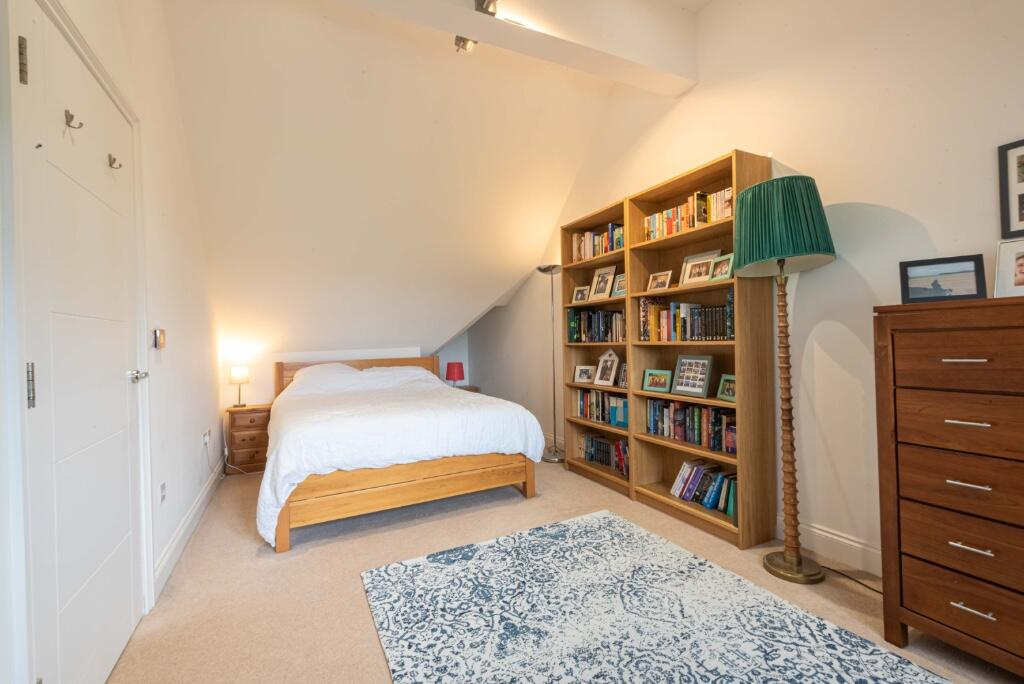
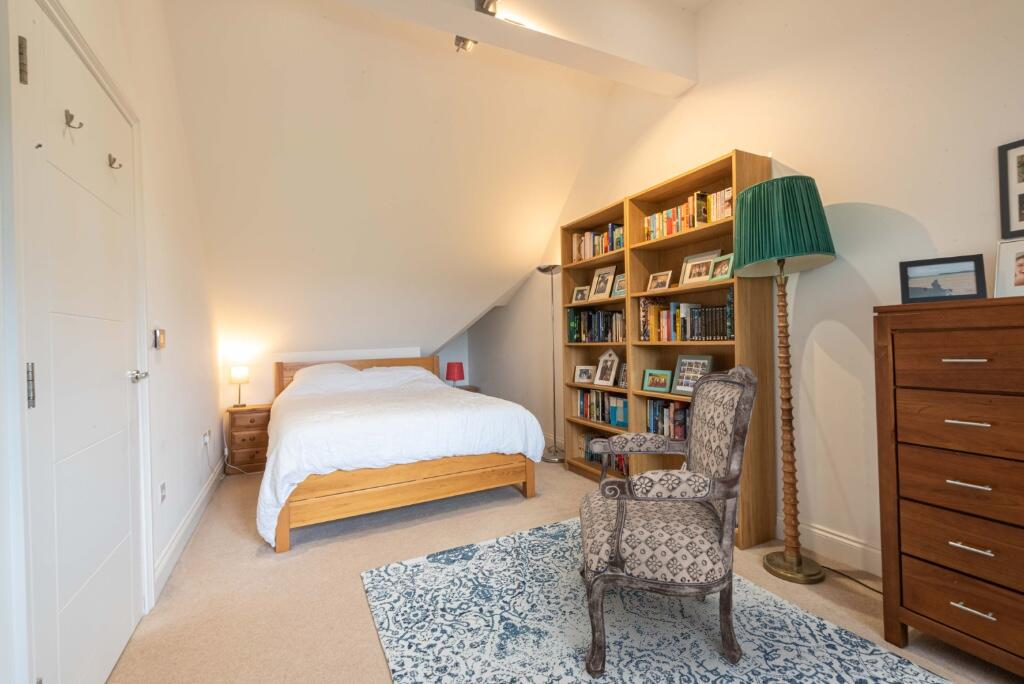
+ armchair [579,363,759,679]
